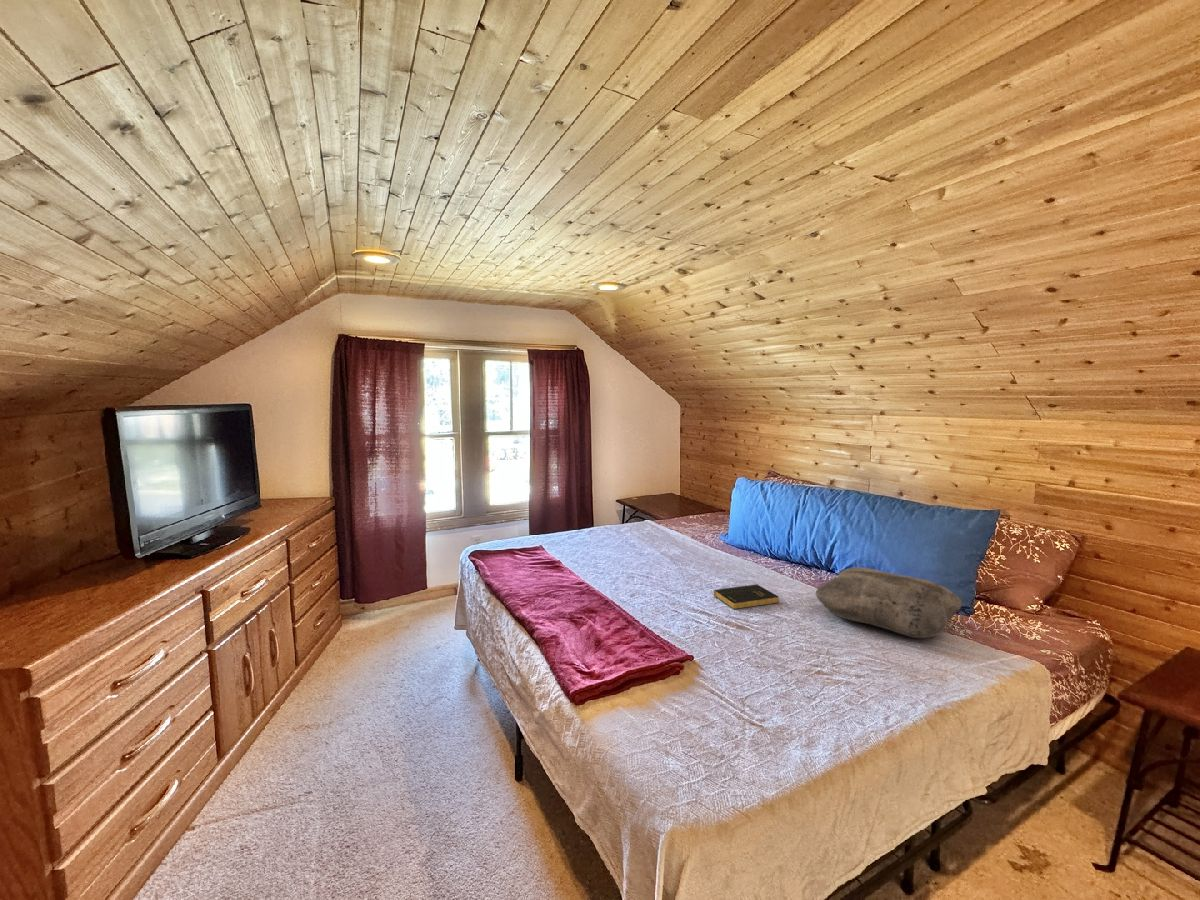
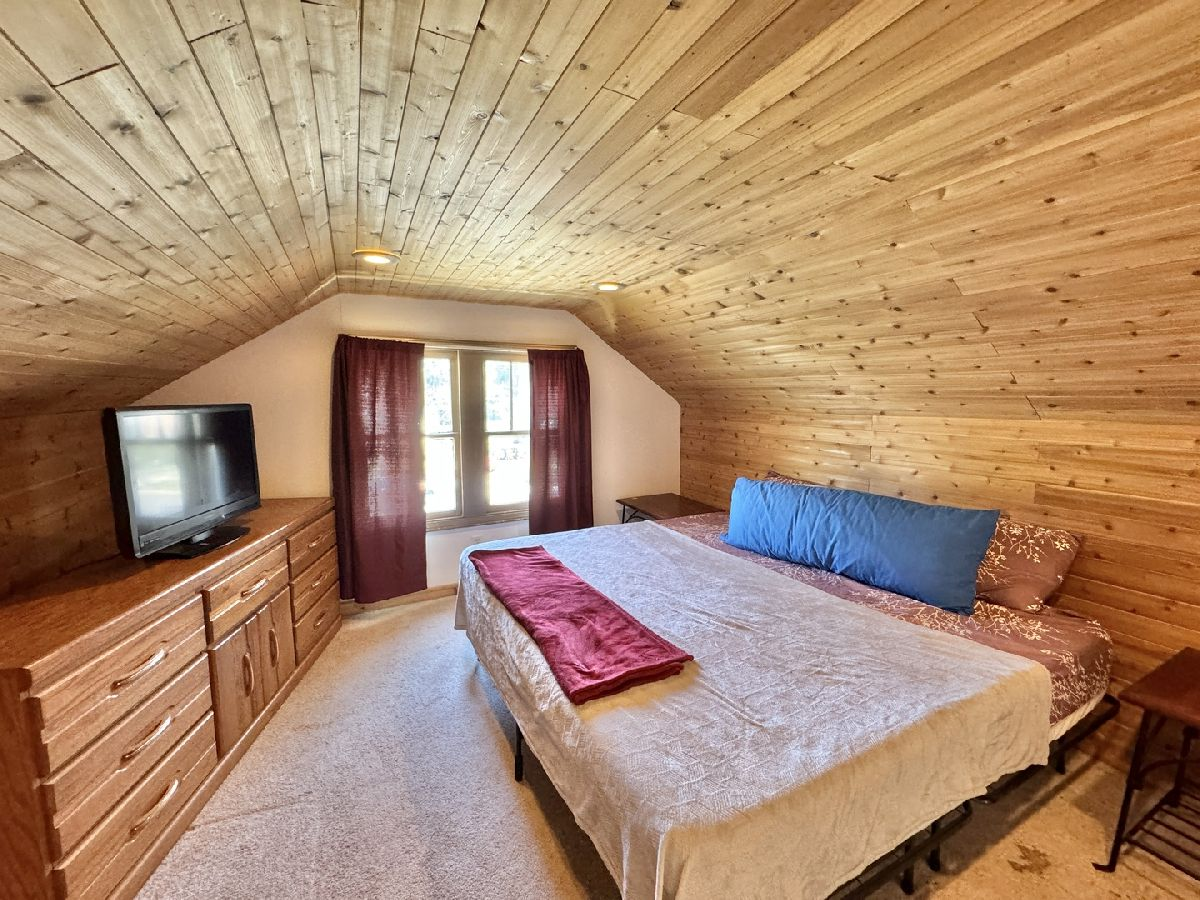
- book [713,583,780,610]
- cushion [815,566,963,639]
